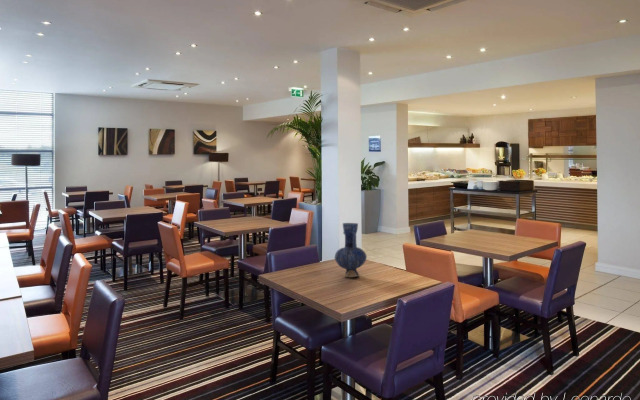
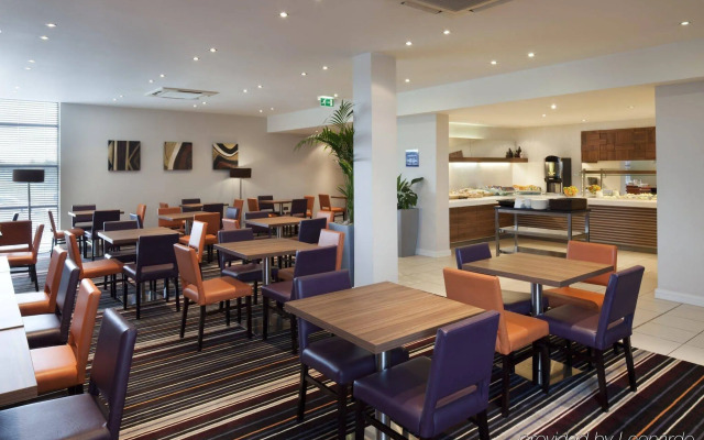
- vase [334,222,368,278]
